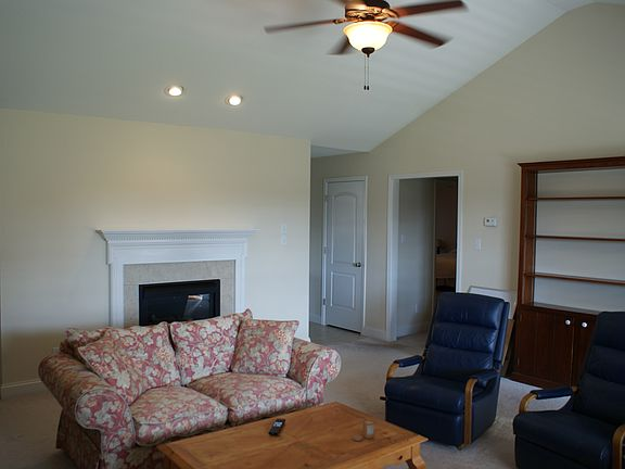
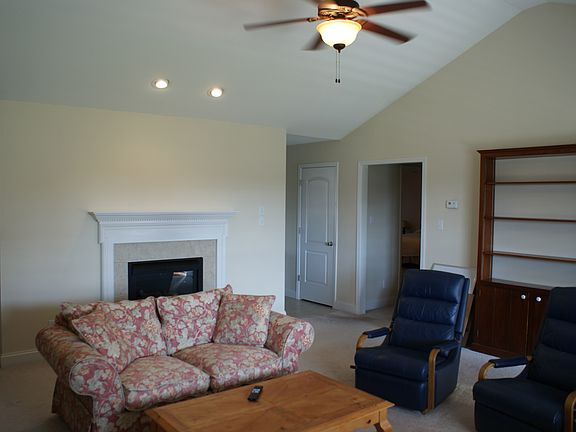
- candle [350,418,375,442]
